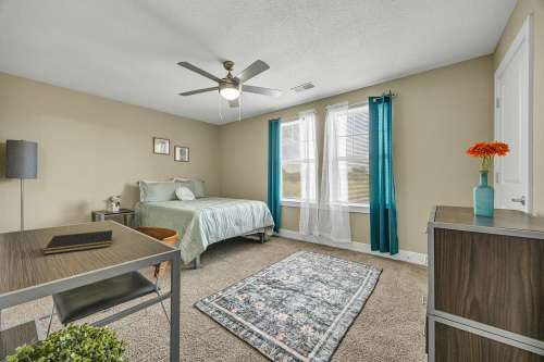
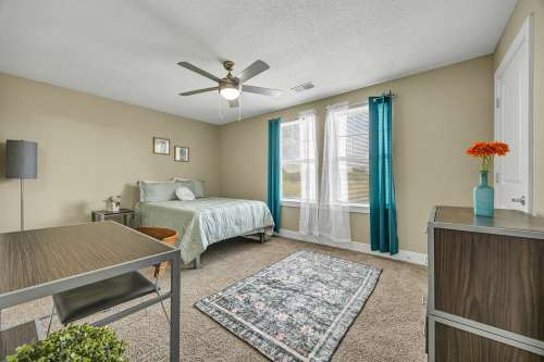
- notepad [42,229,113,255]
